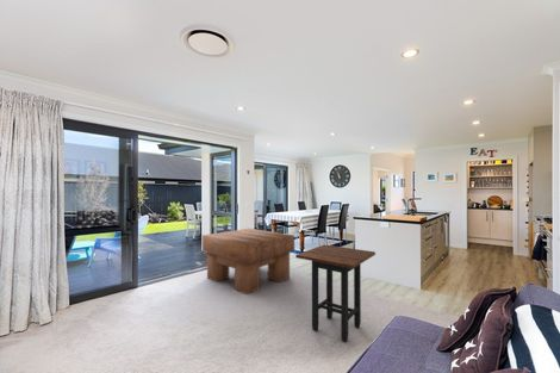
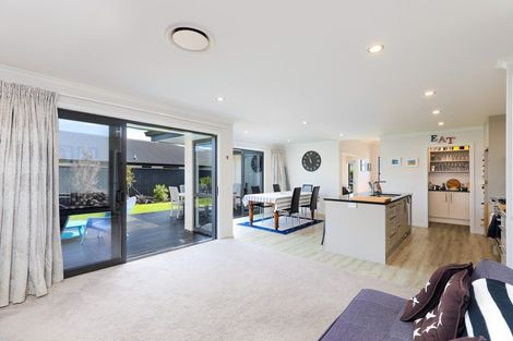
- coffee table [201,228,295,296]
- side table [294,243,377,343]
